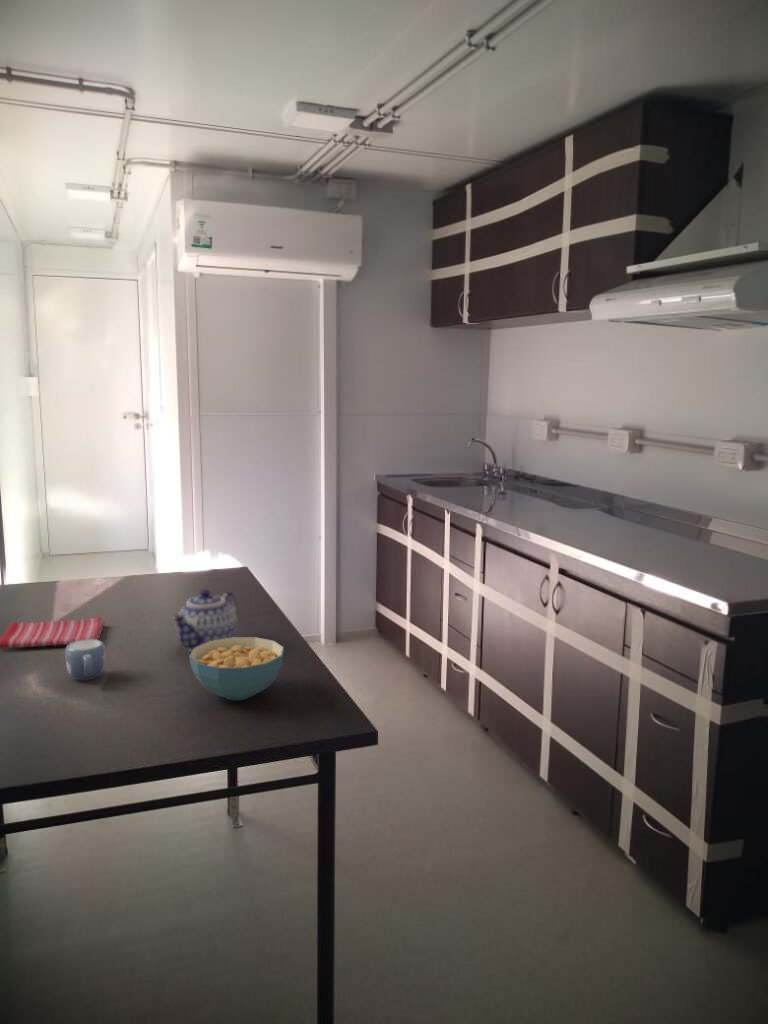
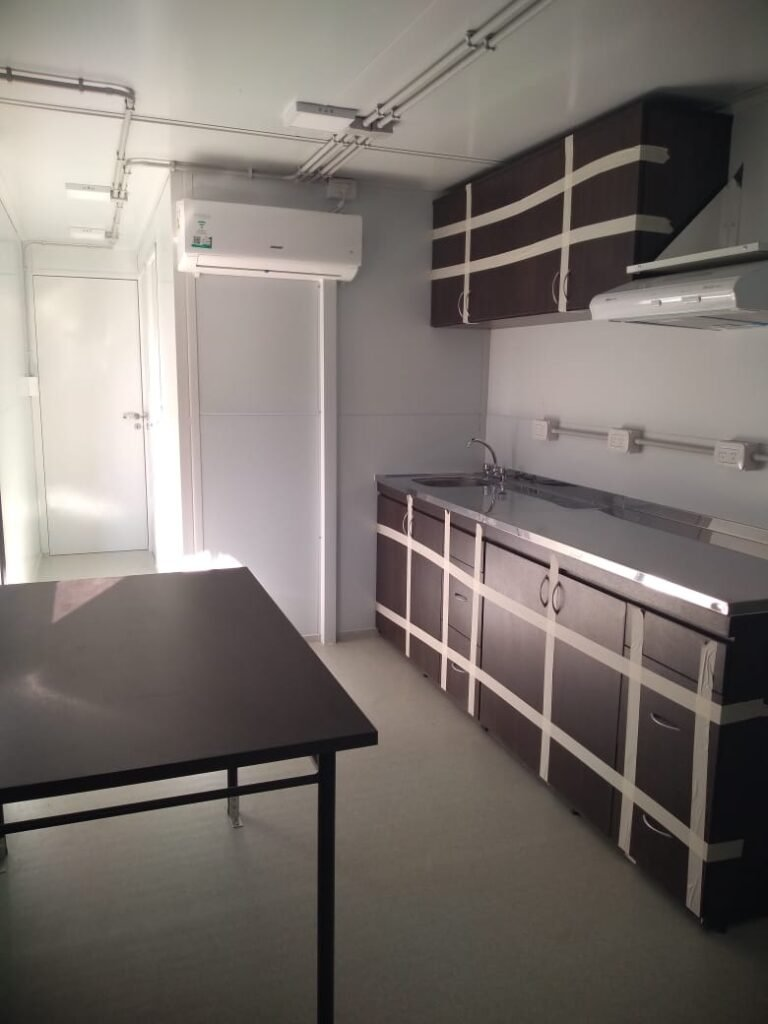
- cereal bowl [188,636,285,701]
- teapot [171,588,239,653]
- mug [64,639,106,681]
- dish towel [0,616,106,650]
